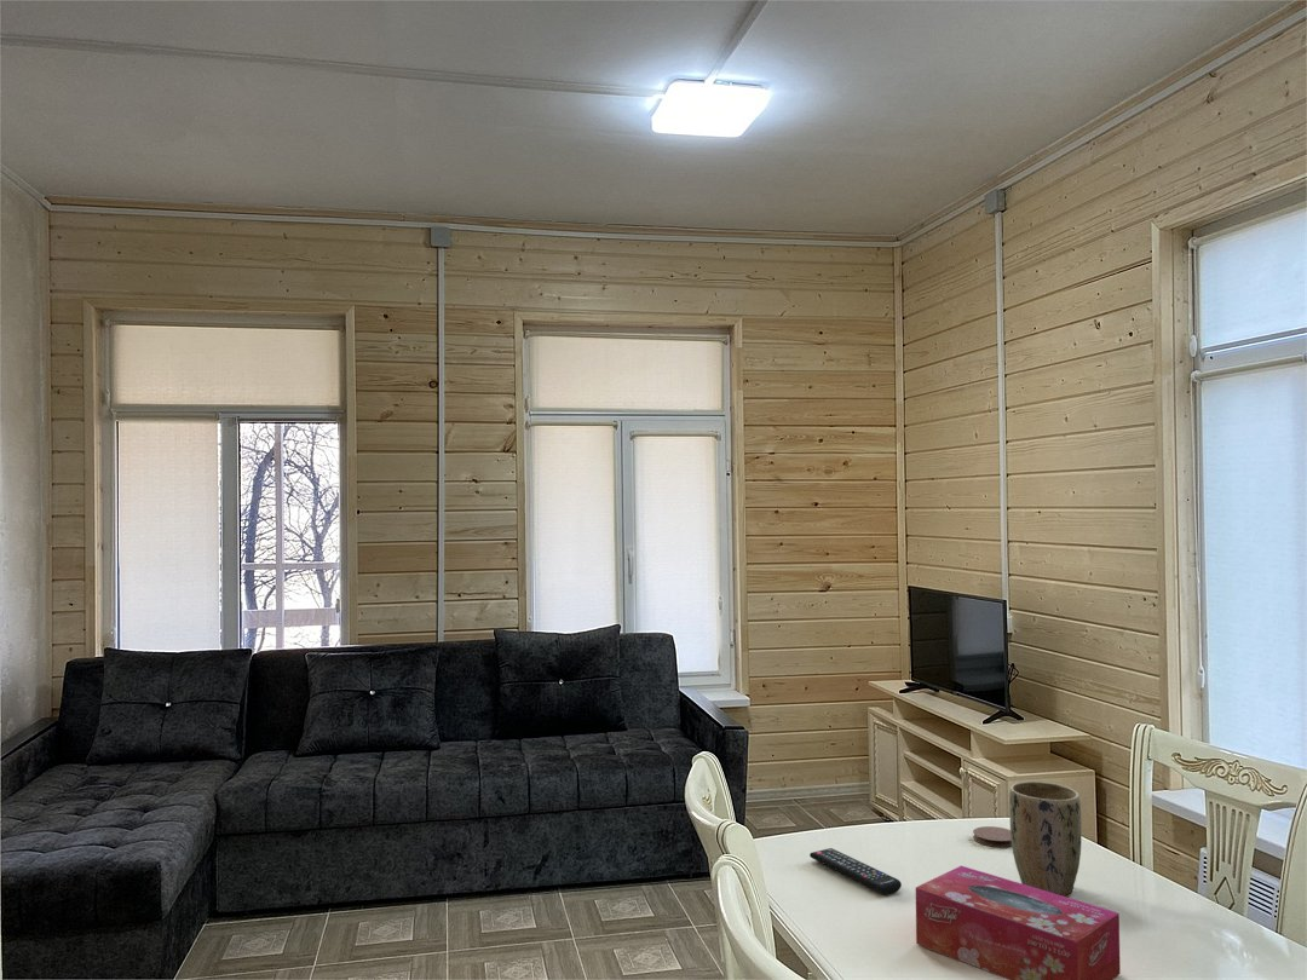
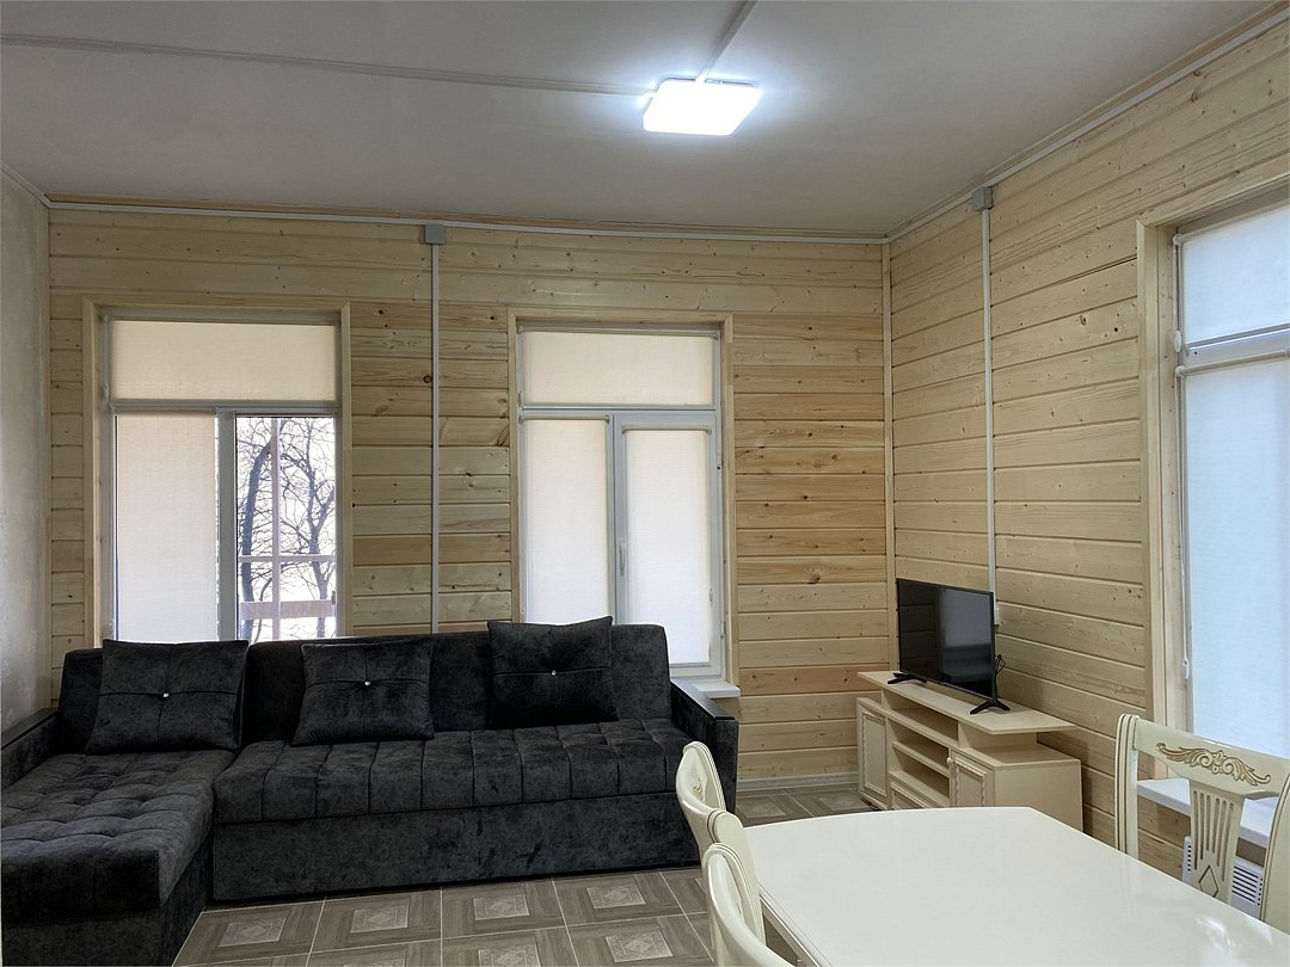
- tissue box [915,865,1122,980]
- coaster [972,825,1012,848]
- plant pot [1008,780,1082,897]
- remote control [808,847,903,895]
